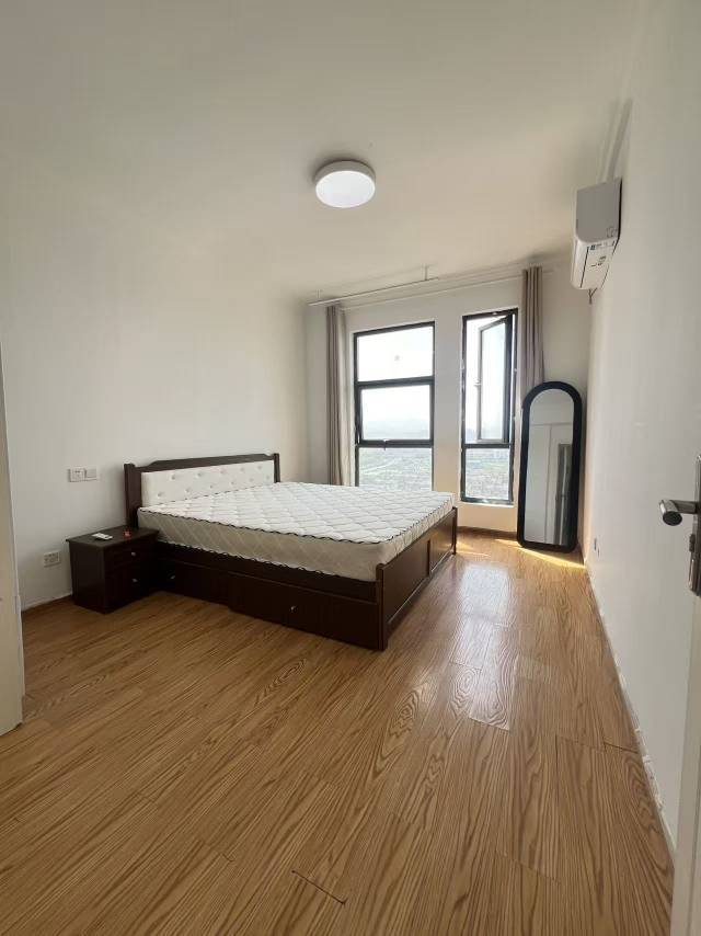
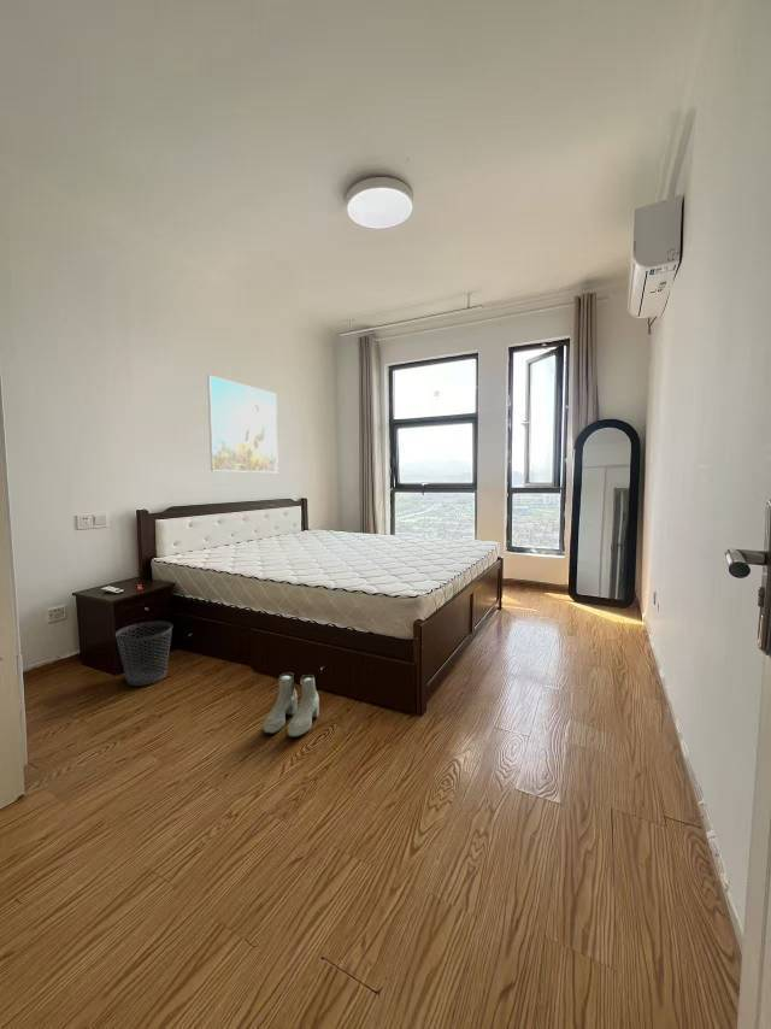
+ boots [263,671,320,739]
+ wastebasket [114,619,173,687]
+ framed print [206,375,279,474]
